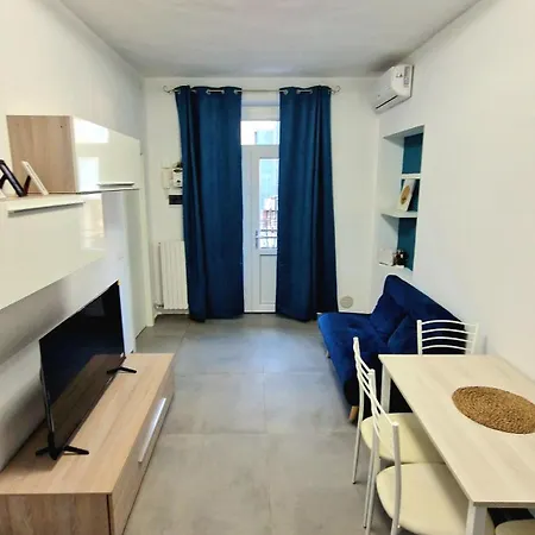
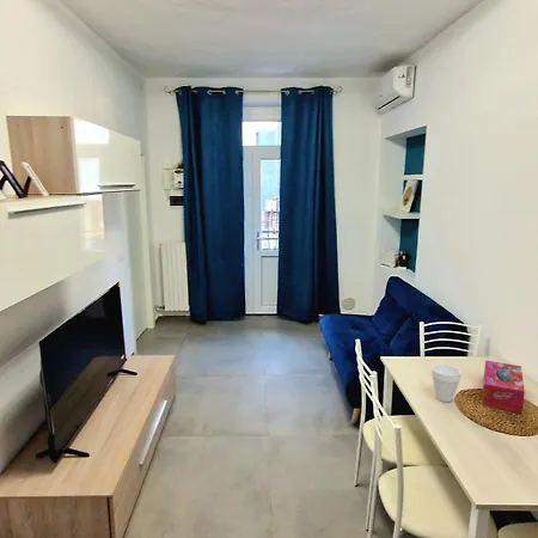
+ tissue box [481,360,526,415]
+ cup [430,363,463,403]
